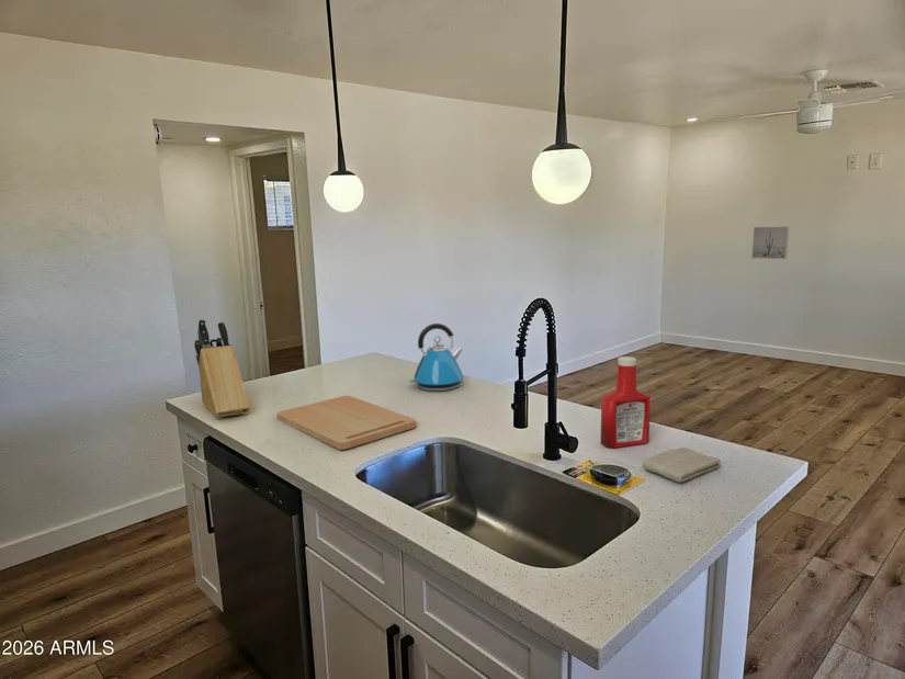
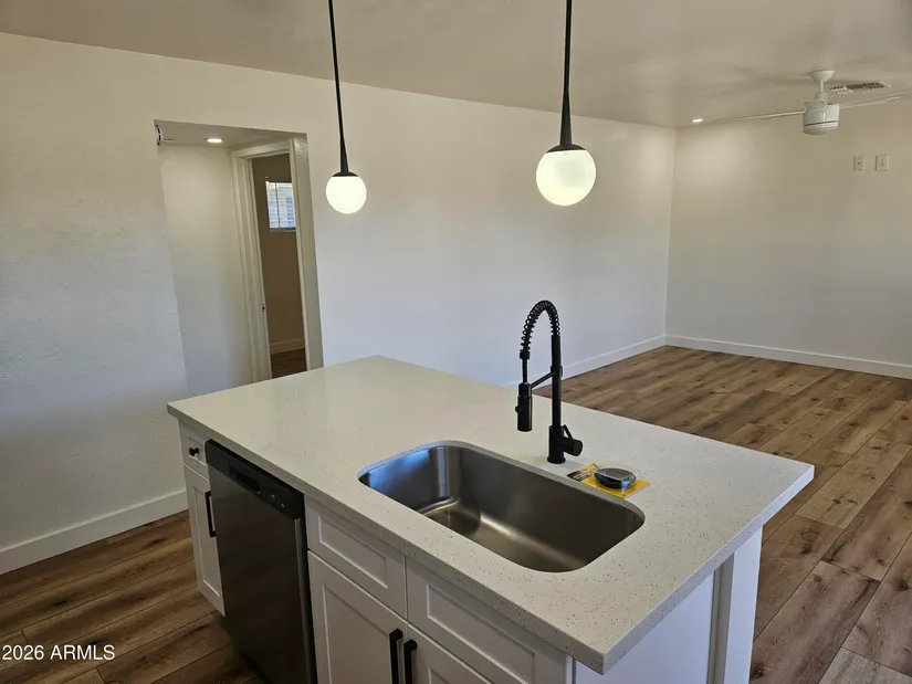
- kettle [409,322,464,392]
- washcloth [641,446,722,484]
- wall art [750,226,790,260]
- knife block [193,318,250,419]
- soap bottle [599,355,652,449]
- cutting board [275,395,418,451]
